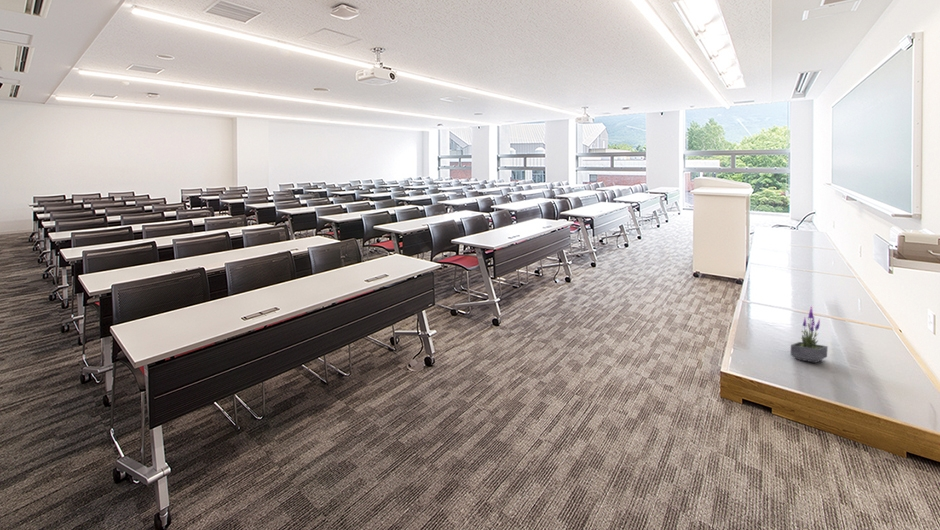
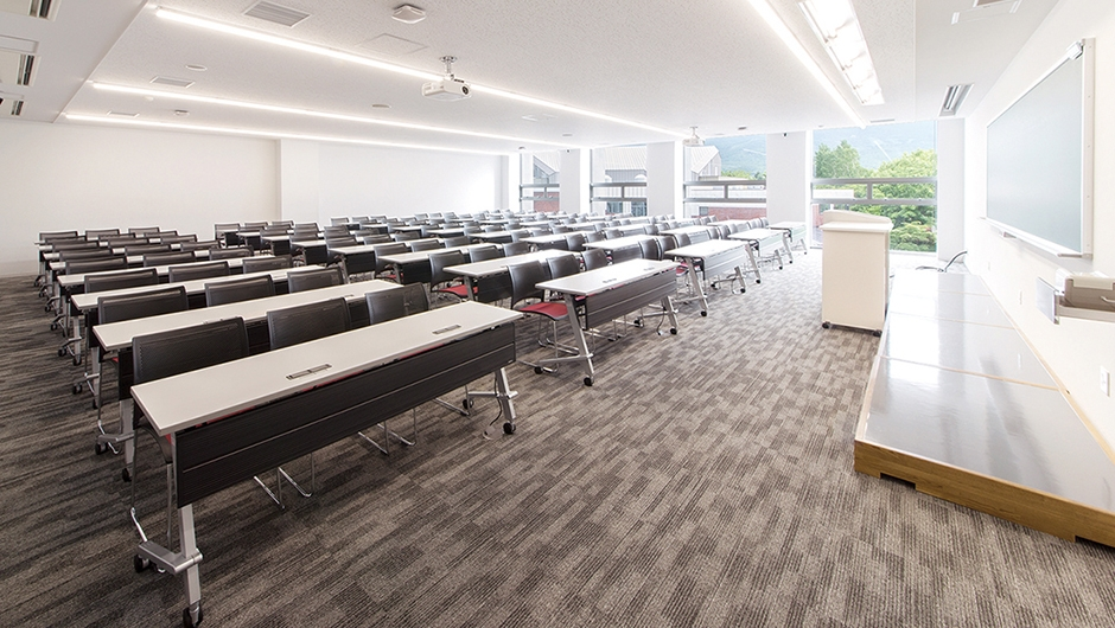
- potted plant [790,305,829,364]
